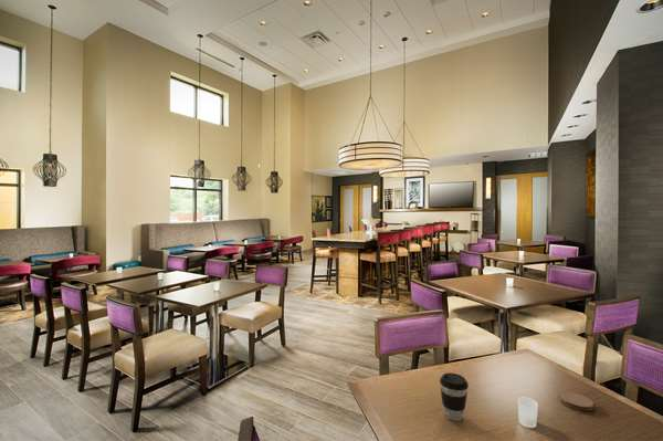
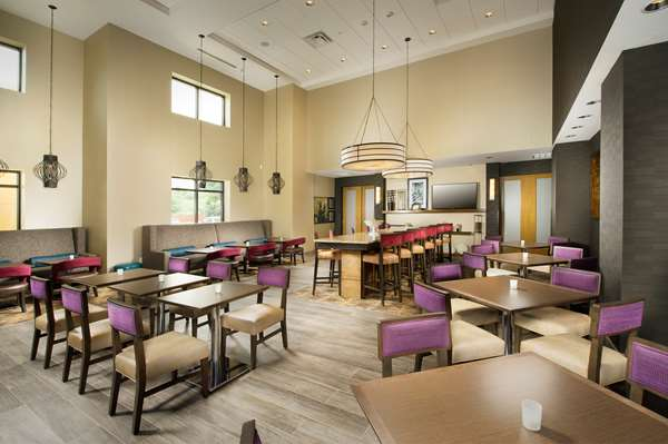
- coffee cup [439,372,470,422]
- coaster [559,391,594,412]
